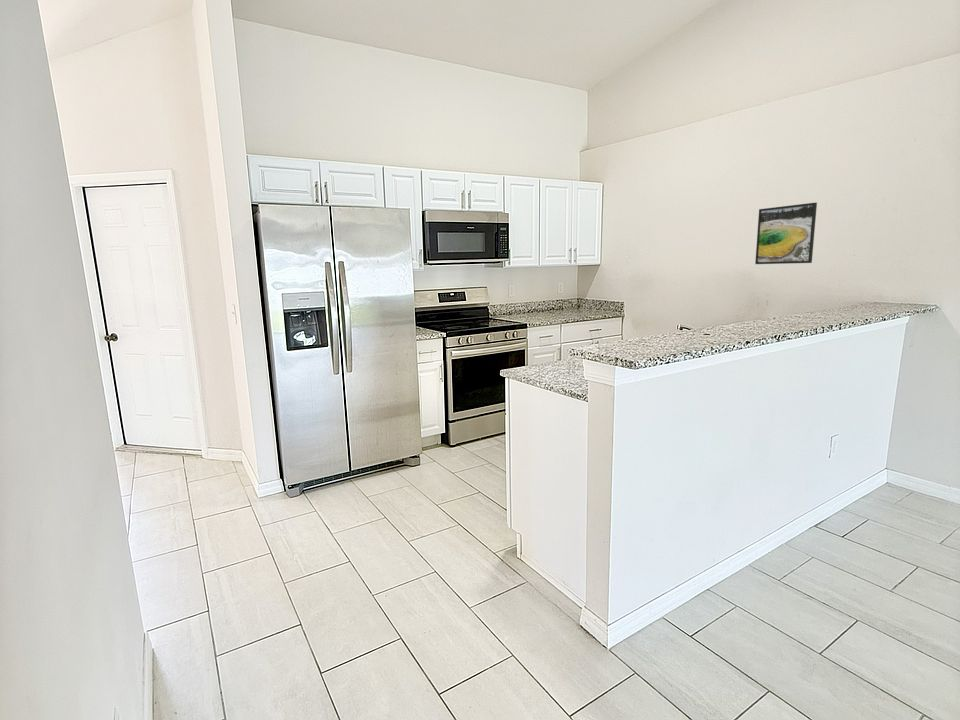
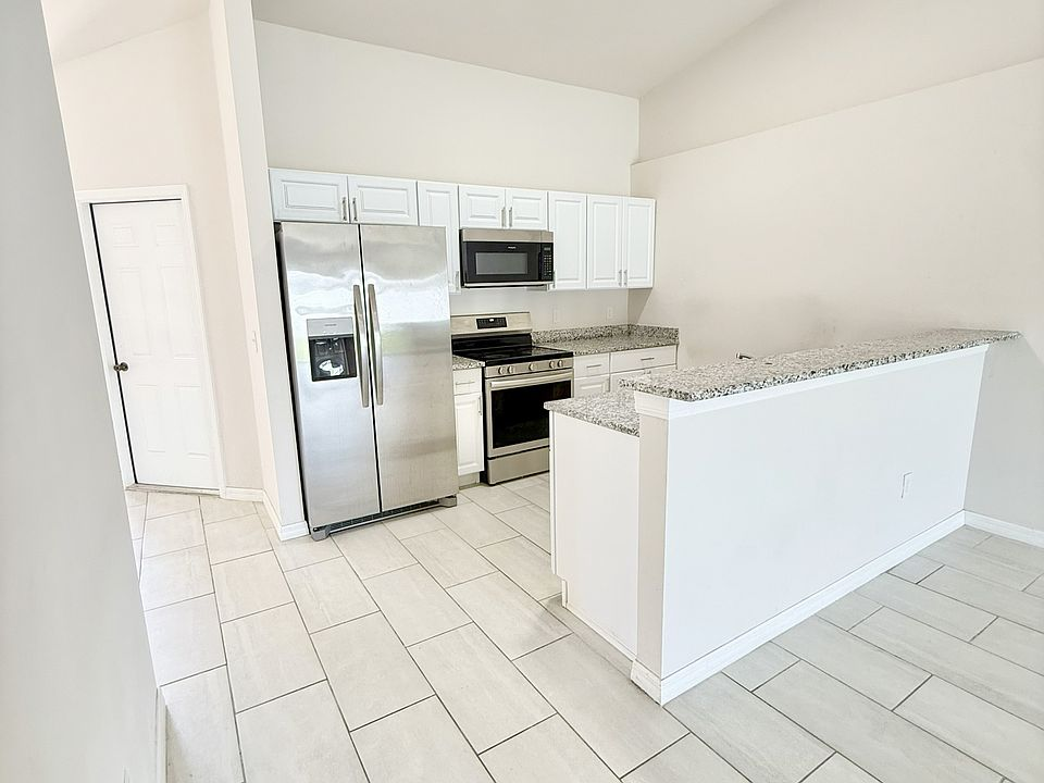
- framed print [754,202,818,265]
